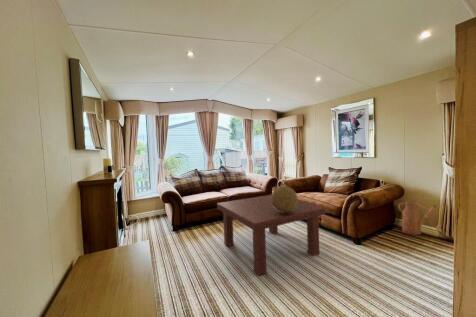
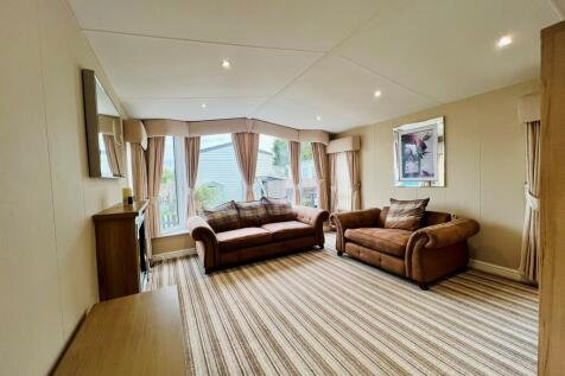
- decorative sphere [271,185,299,213]
- coffee table [216,194,327,277]
- watering can [397,200,437,236]
